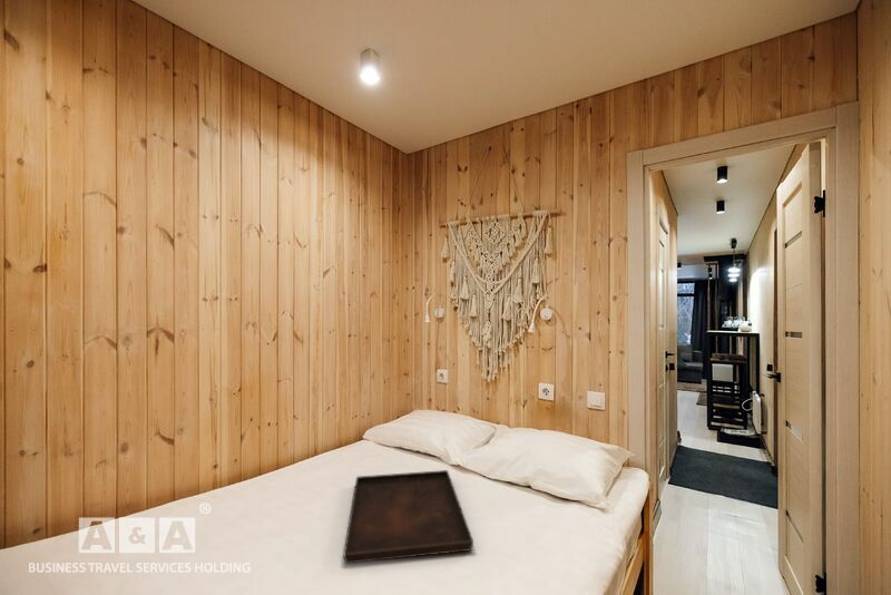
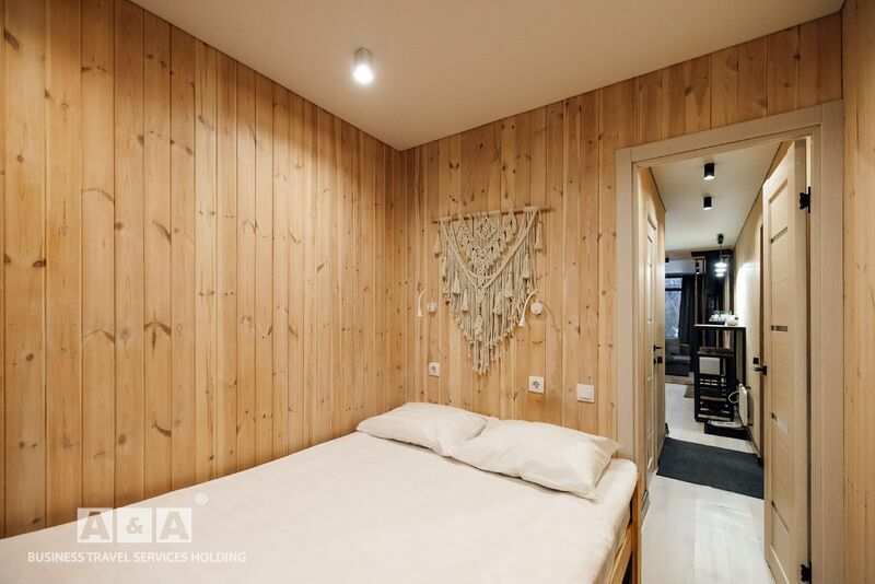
- serving tray [343,469,474,565]
